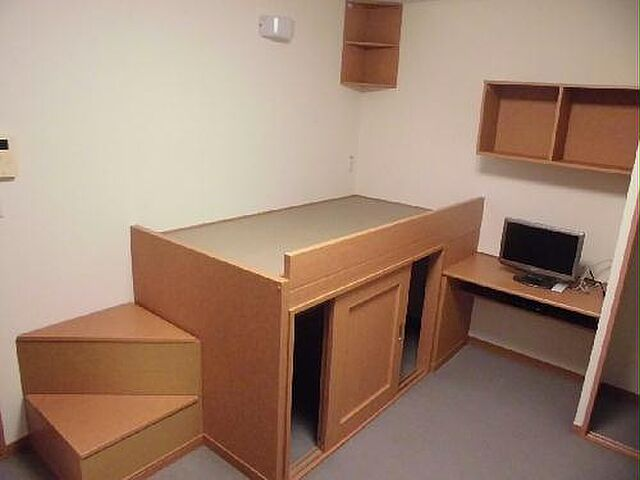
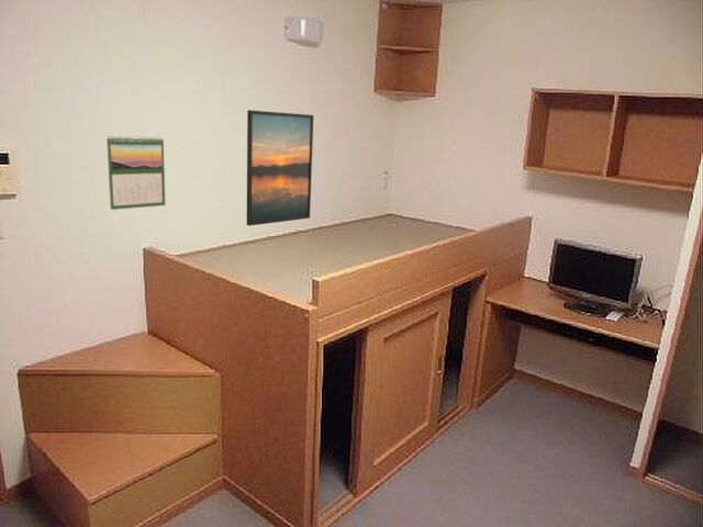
+ calendar [105,134,167,211]
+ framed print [246,109,314,227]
